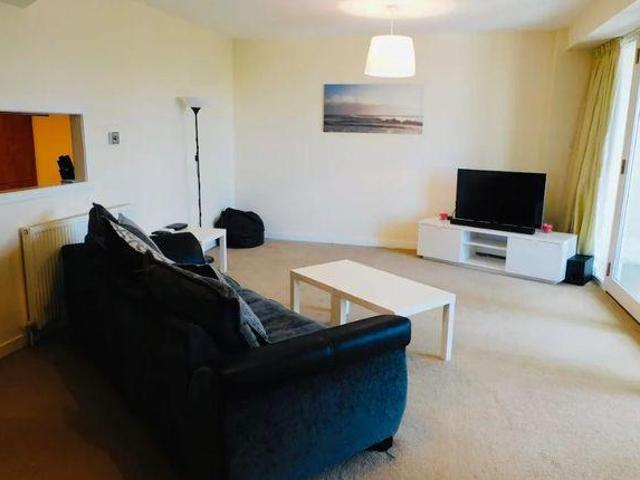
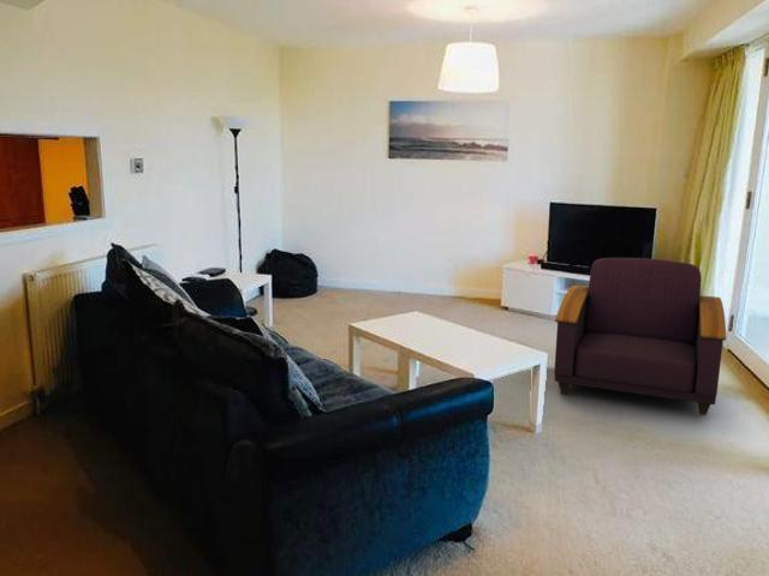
+ armchair [553,257,727,416]
